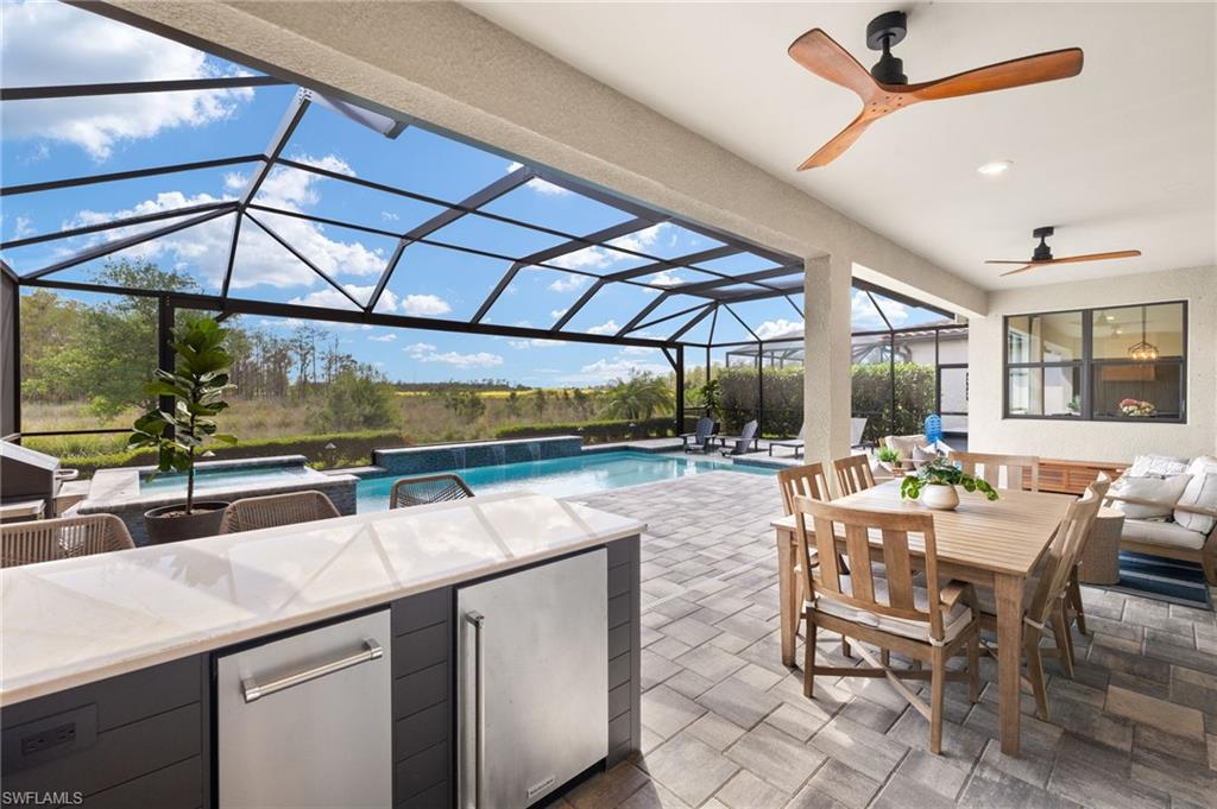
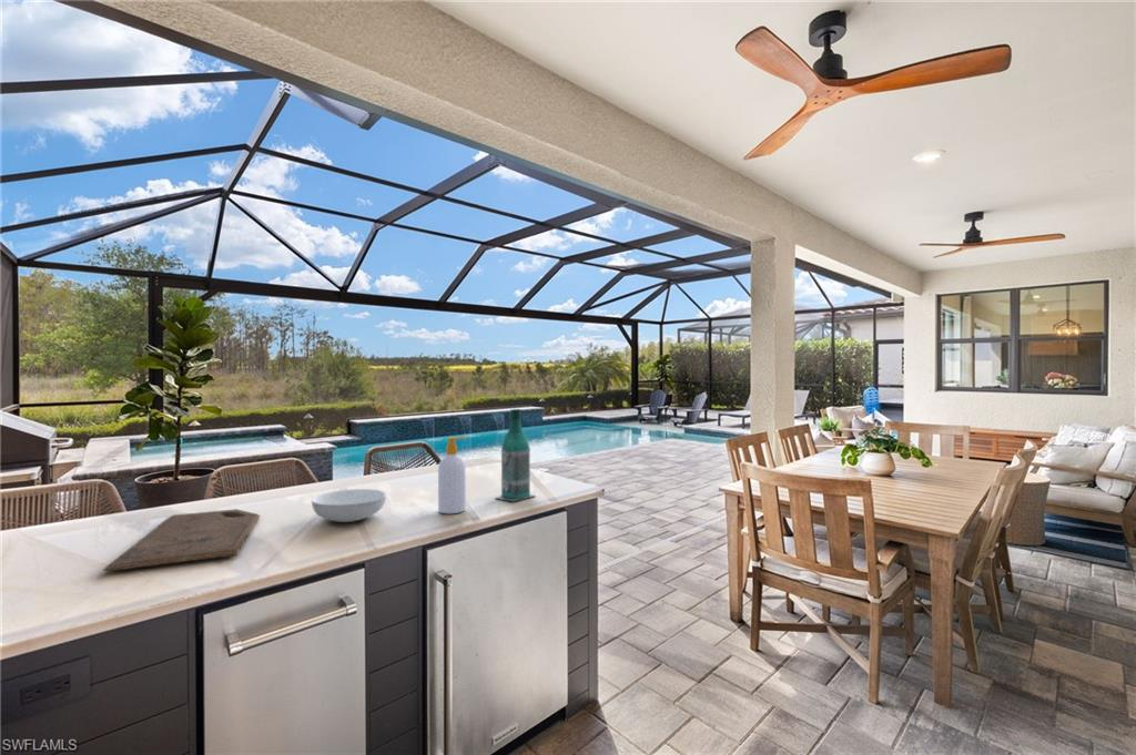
+ serving bowl [311,488,387,523]
+ bottle [495,408,536,502]
+ cutting board [102,508,262,572]
+ soap bottle [437,436,468,514]
